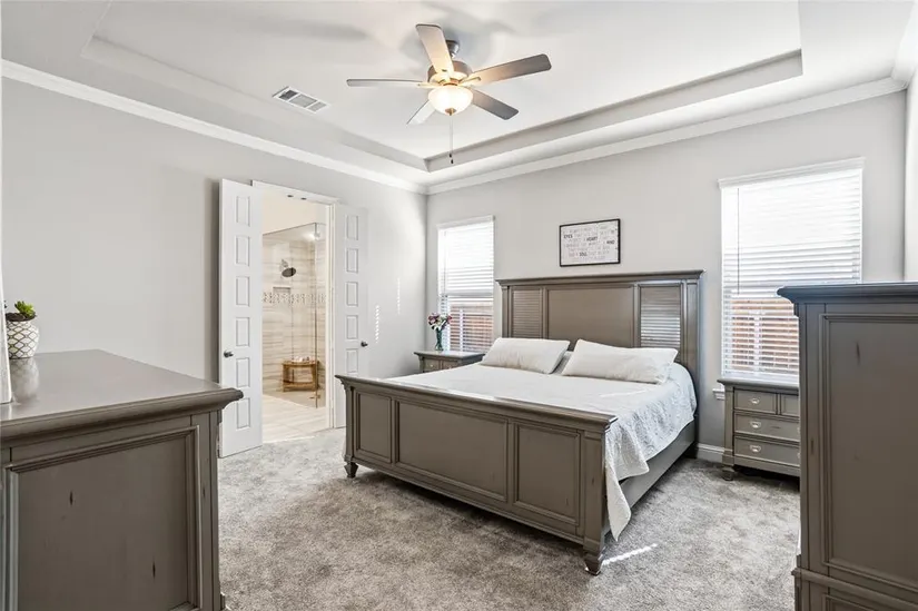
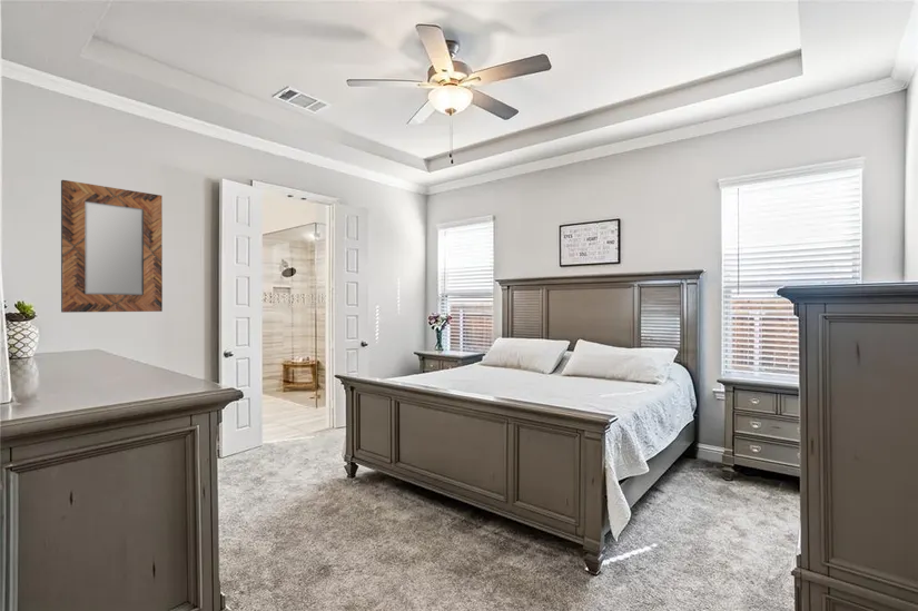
+ home mirror [60,179,164,314]
